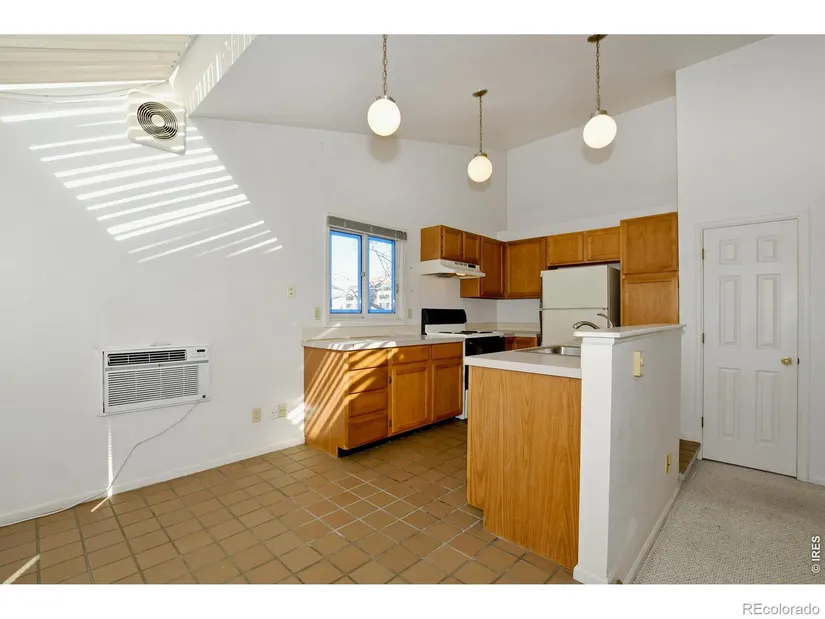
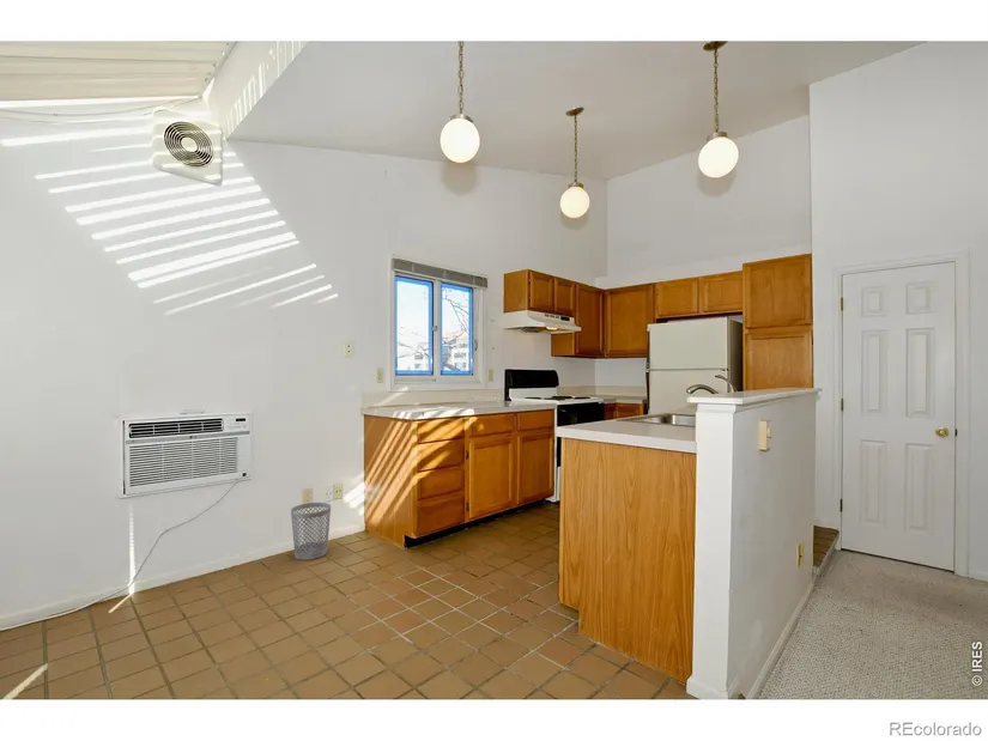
+ wastebasket [290,502,332,561]
